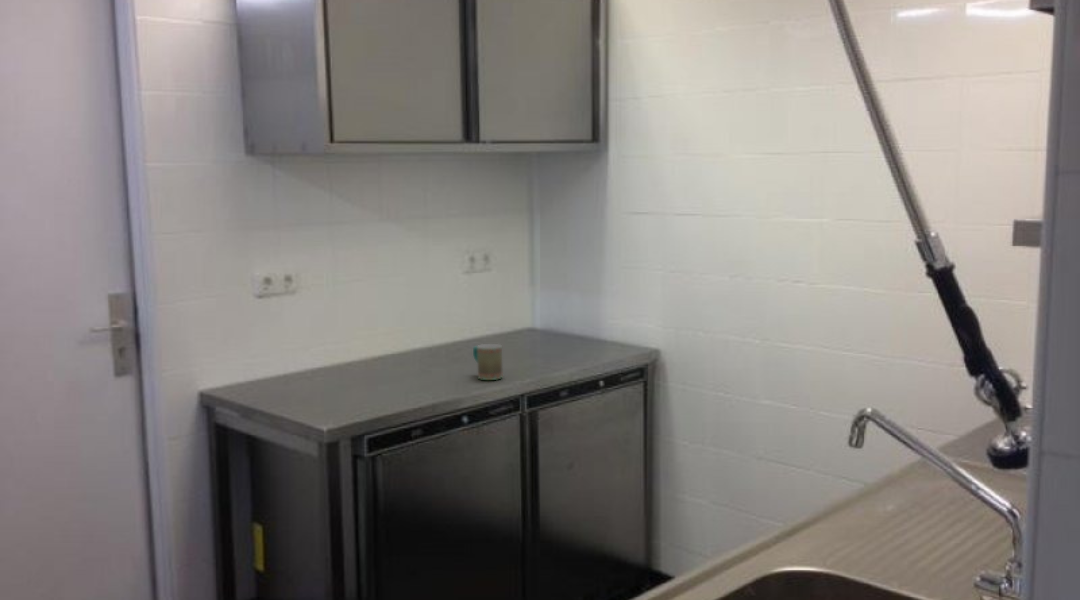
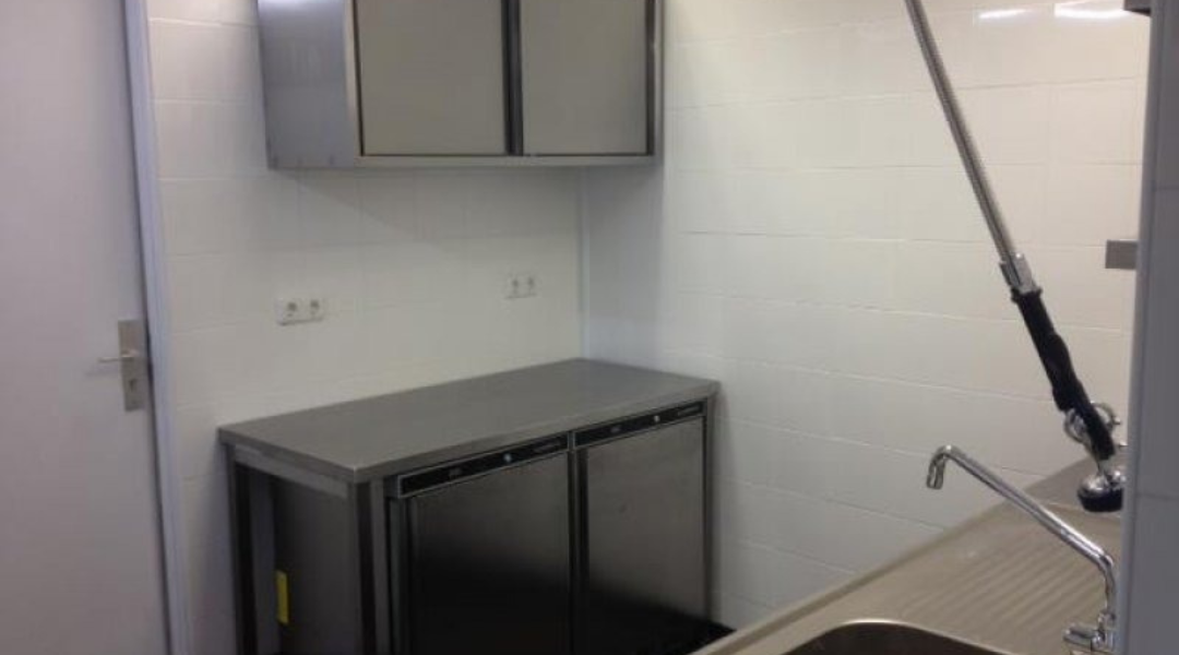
- mug [472,343,503,381]
